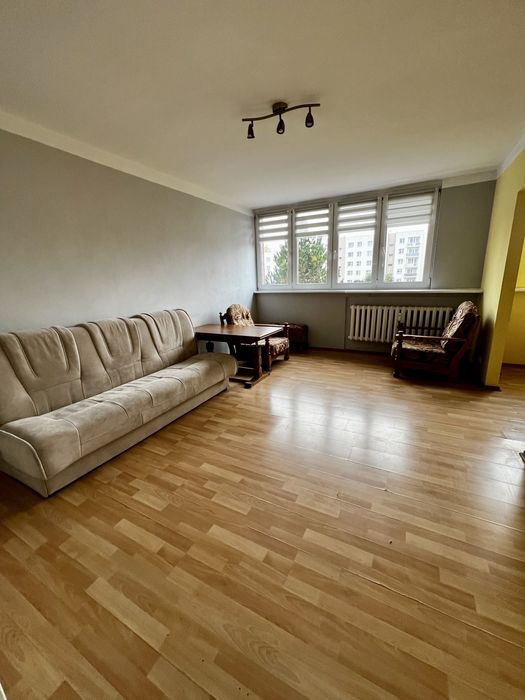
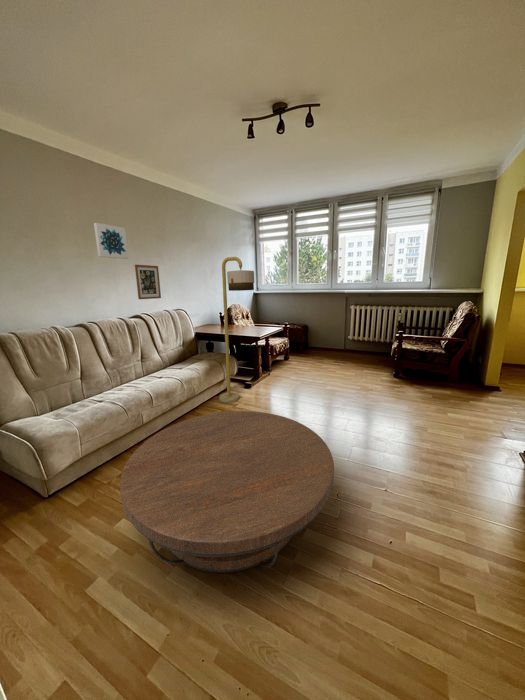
+ floor lamp [218,256,255,404]
+ coffee table [119,410,335,574]
+ wall art [93,222,130,260]
+ wall art [134,264,162,300]
